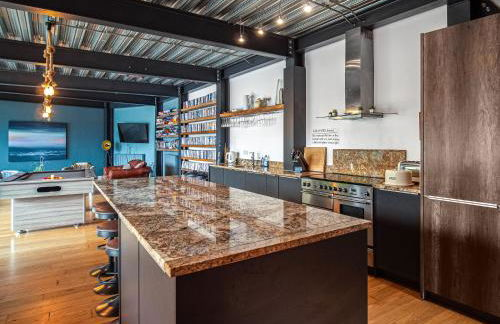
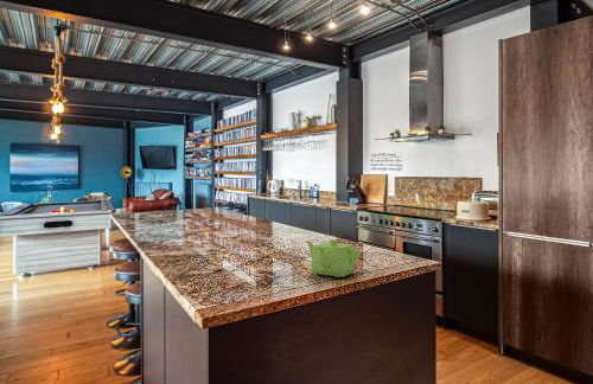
+ teapot [304,238,362,279]
